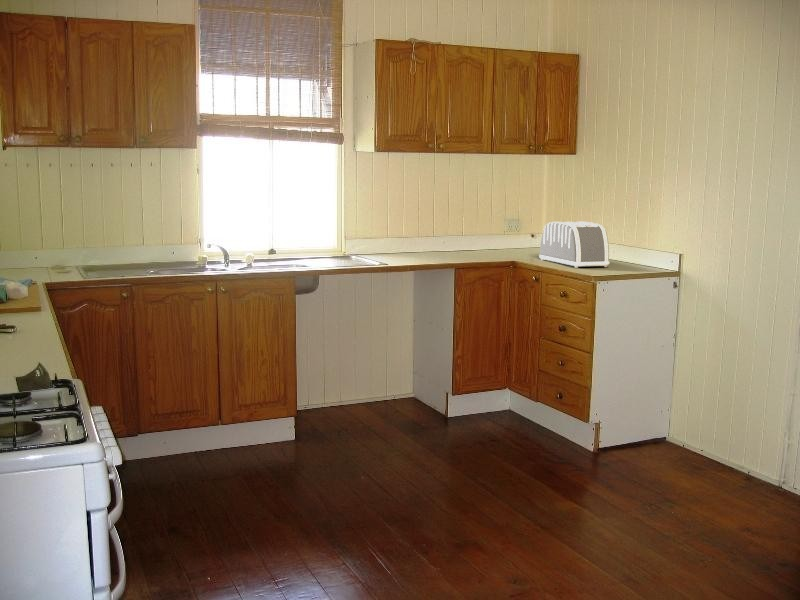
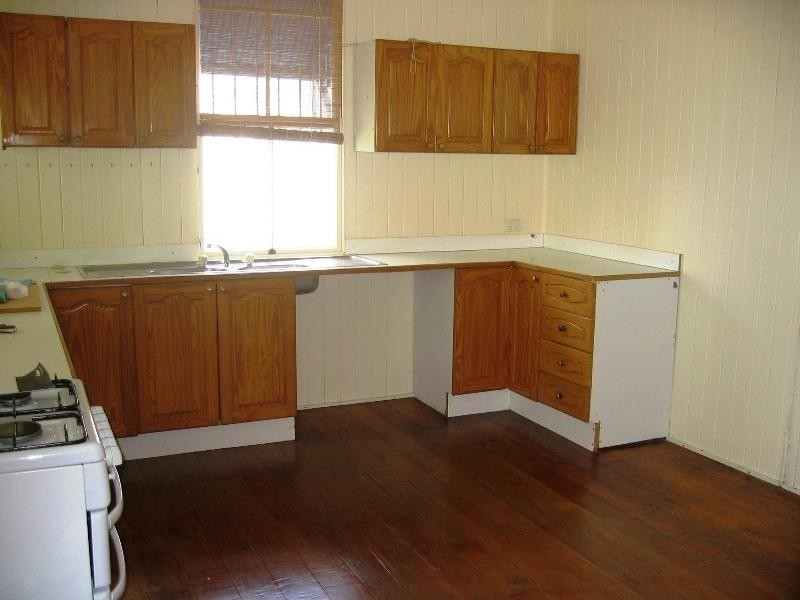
- toaster [538,221,610,269]
